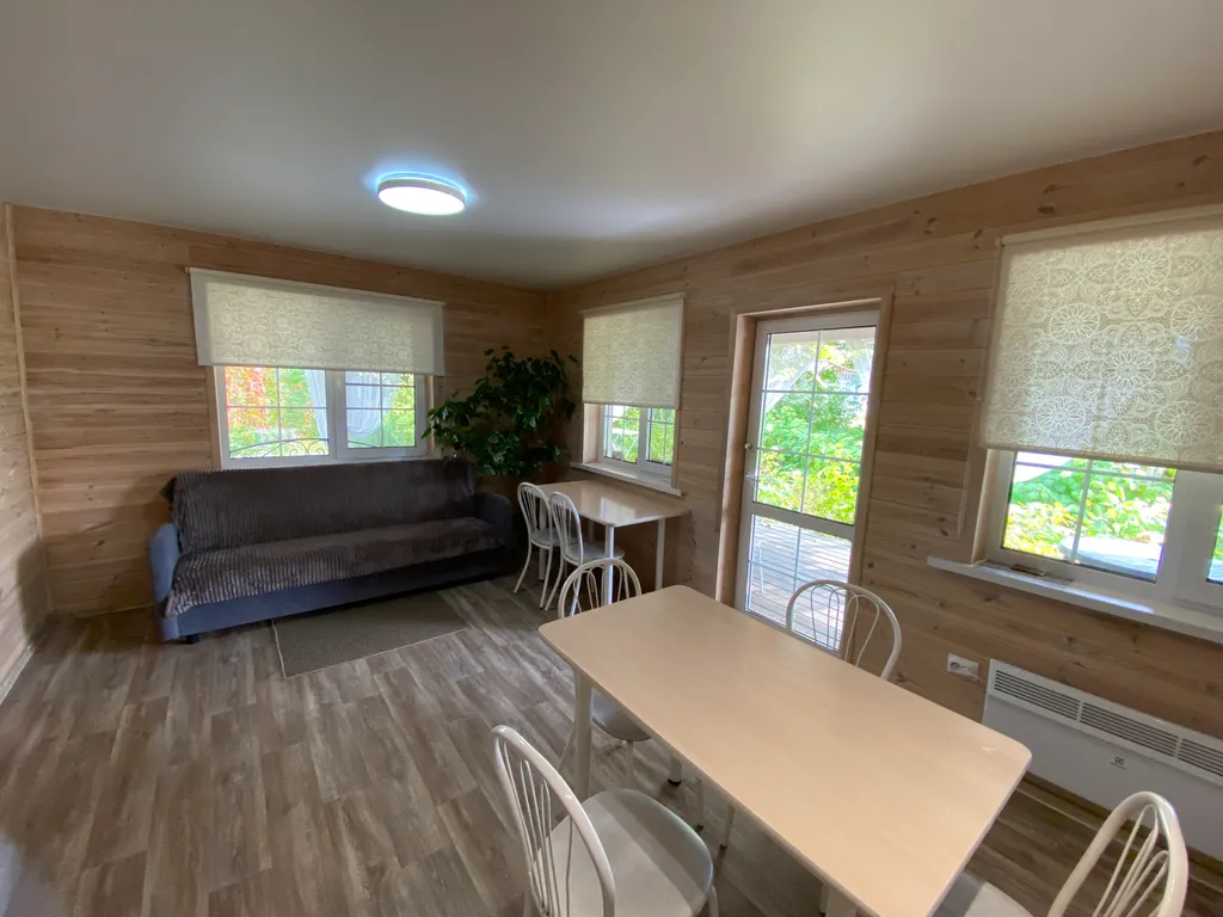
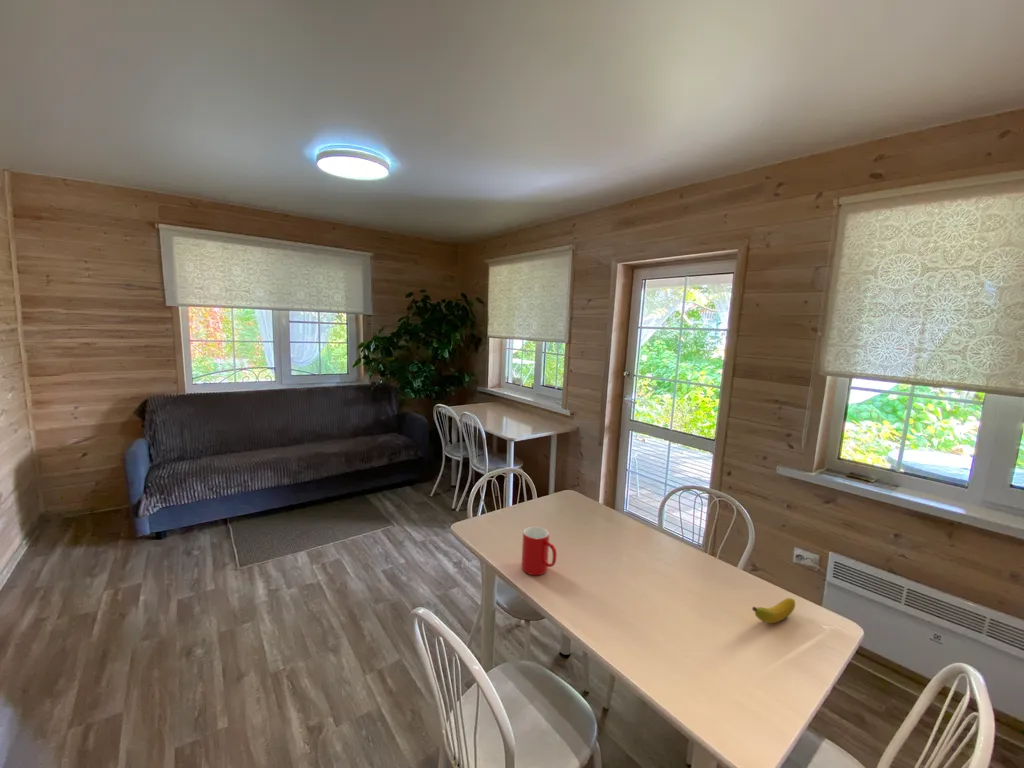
+ banana [751,597,796,624]
+ cup [521,526,558,576]
